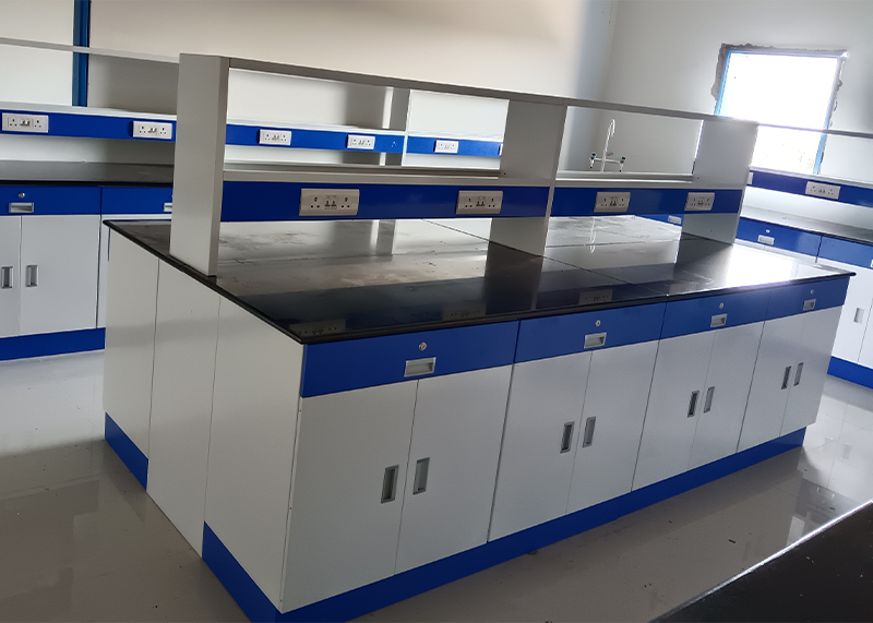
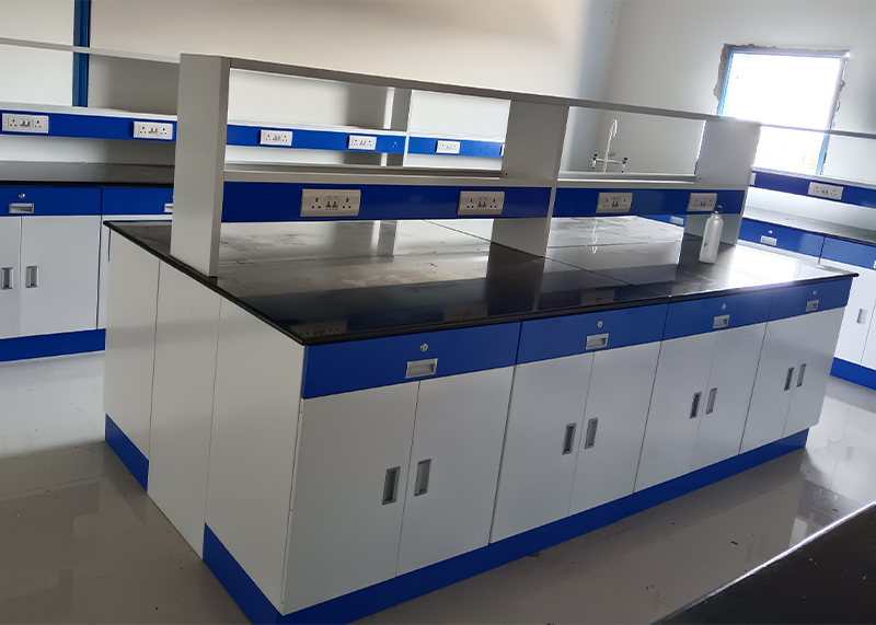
+ water bottle [699,205,724,265]
